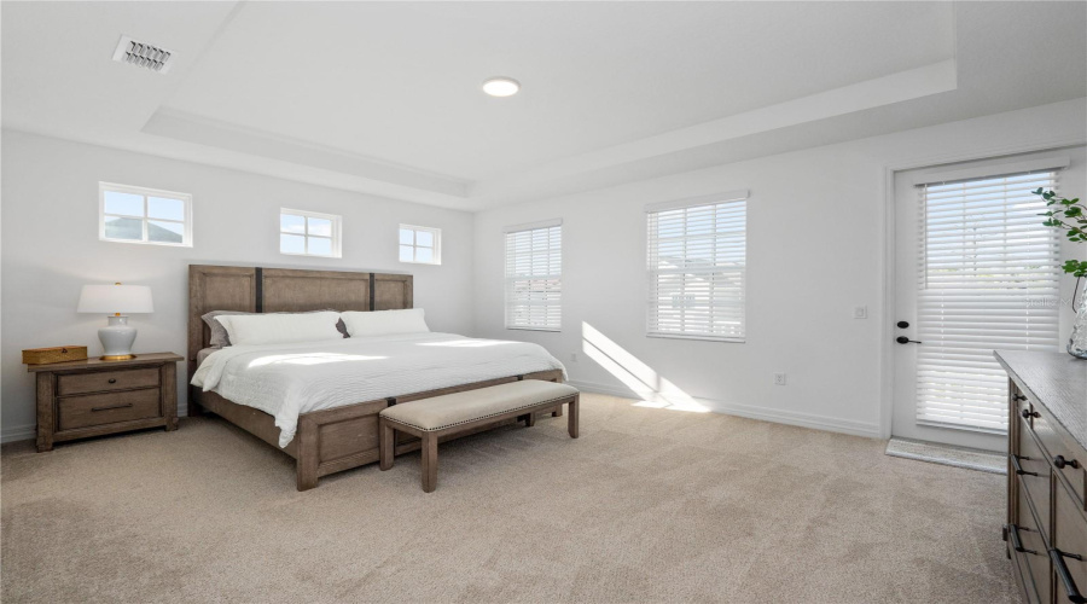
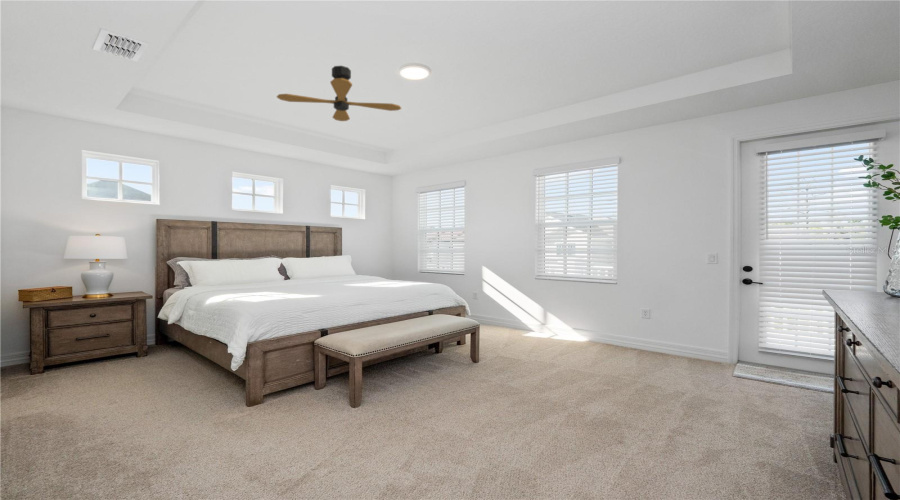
+ ceiling fan [276,65,402,122]
